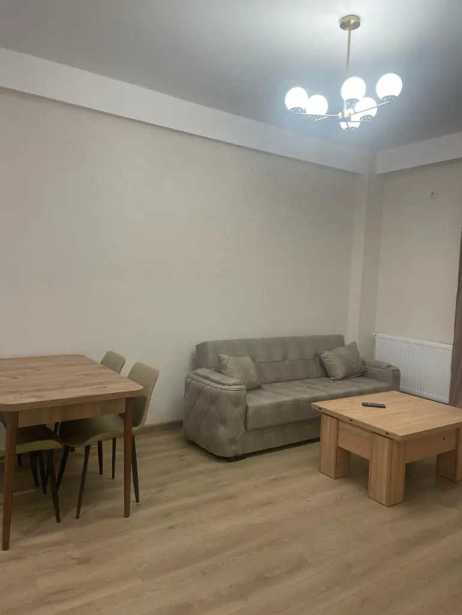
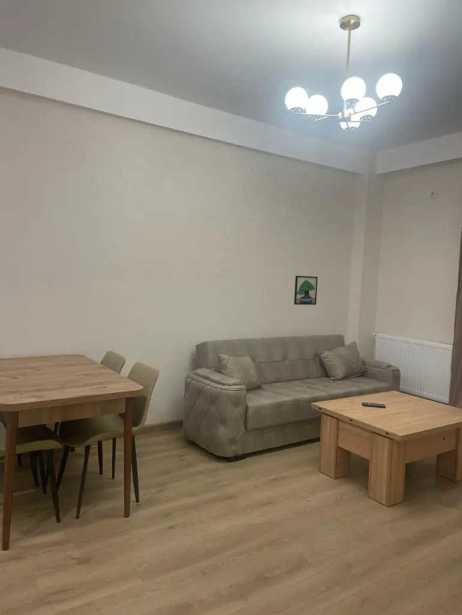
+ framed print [293,275,319,306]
